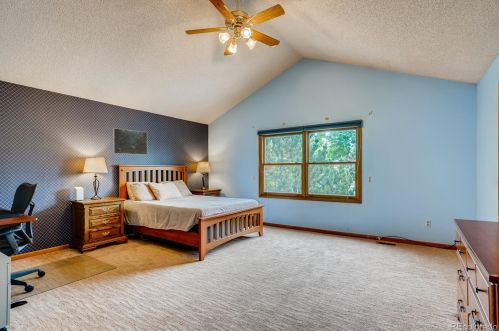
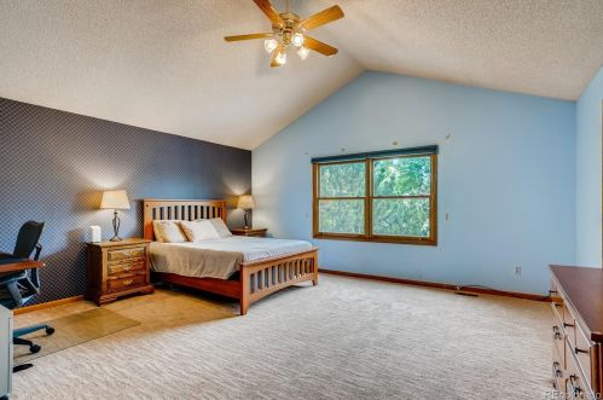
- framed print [112,127,148,156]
